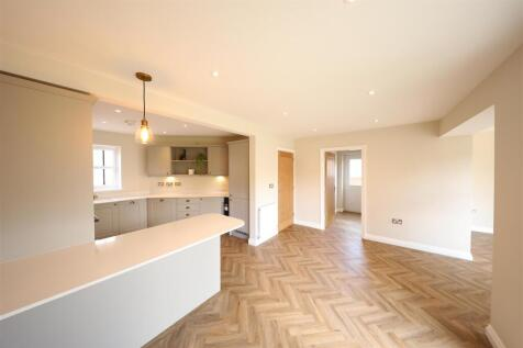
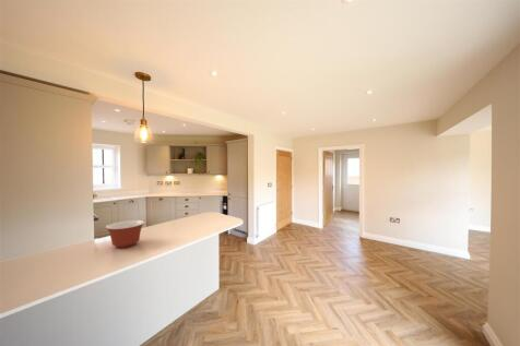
+ mixing bowl [104,219,145,249]
